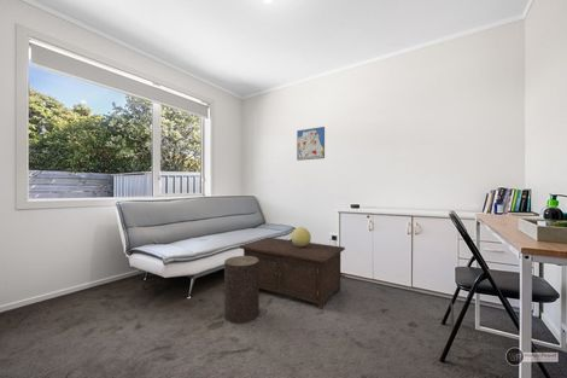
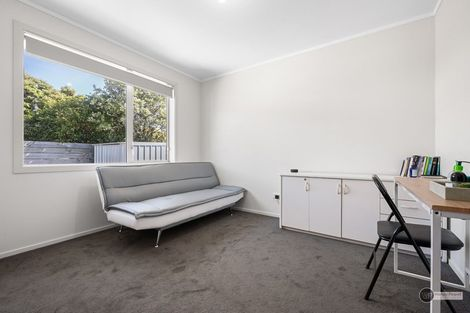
- decorative sphere [291,226,312,248]
- cabinet [239,237,346,312]
- wall art [296,126,326,162]
- stool [223,255,261,325]
